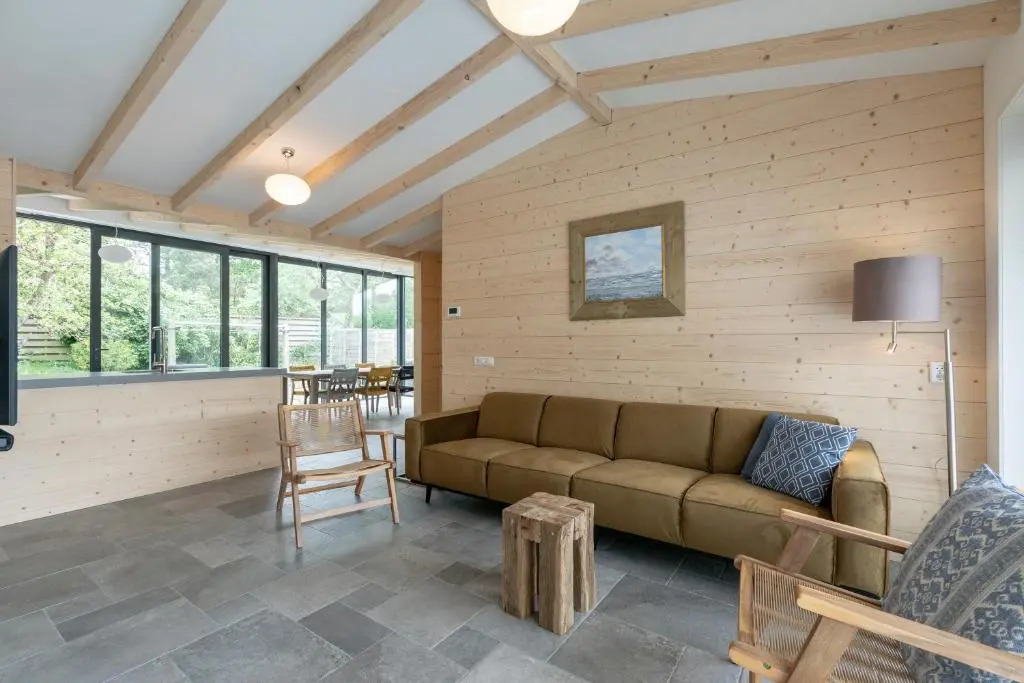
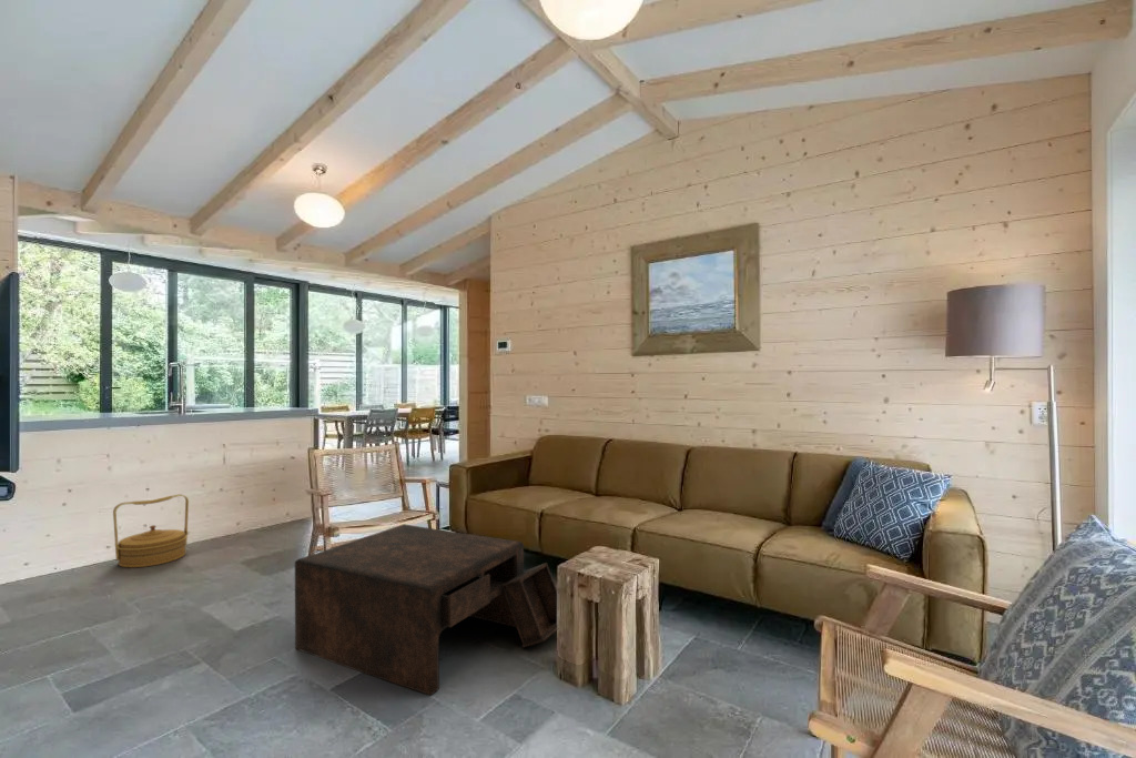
+ coffee table [294,523,558,697]
+ woven basket [112,493,190,568]
